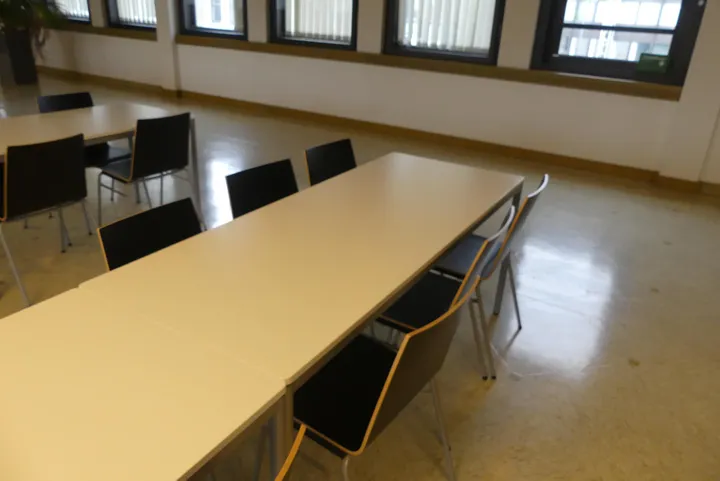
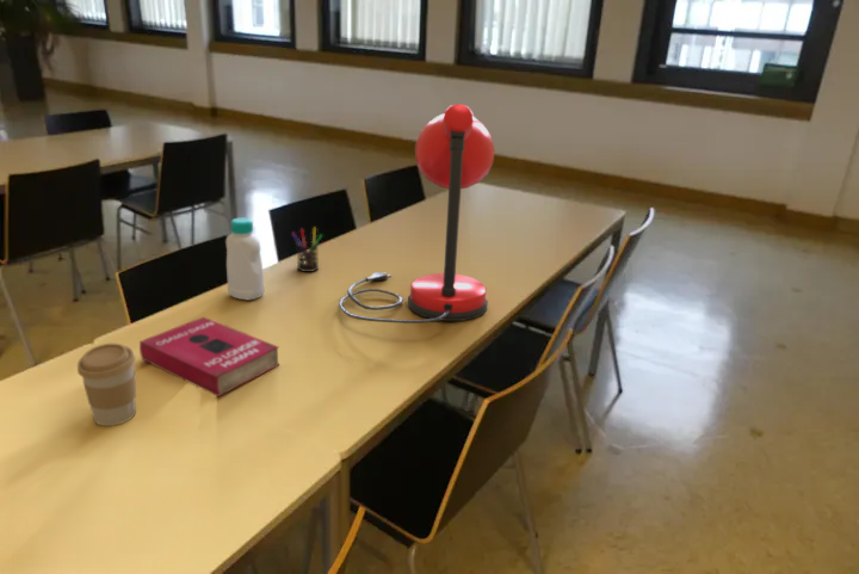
+ pen holder [290,227,323,273]
+ desk lamp [338,103,496,325]
+ coffee cup [76,342,137,427]
+ bottle [224,217,266,301]
+ book [138,316,280,397]
